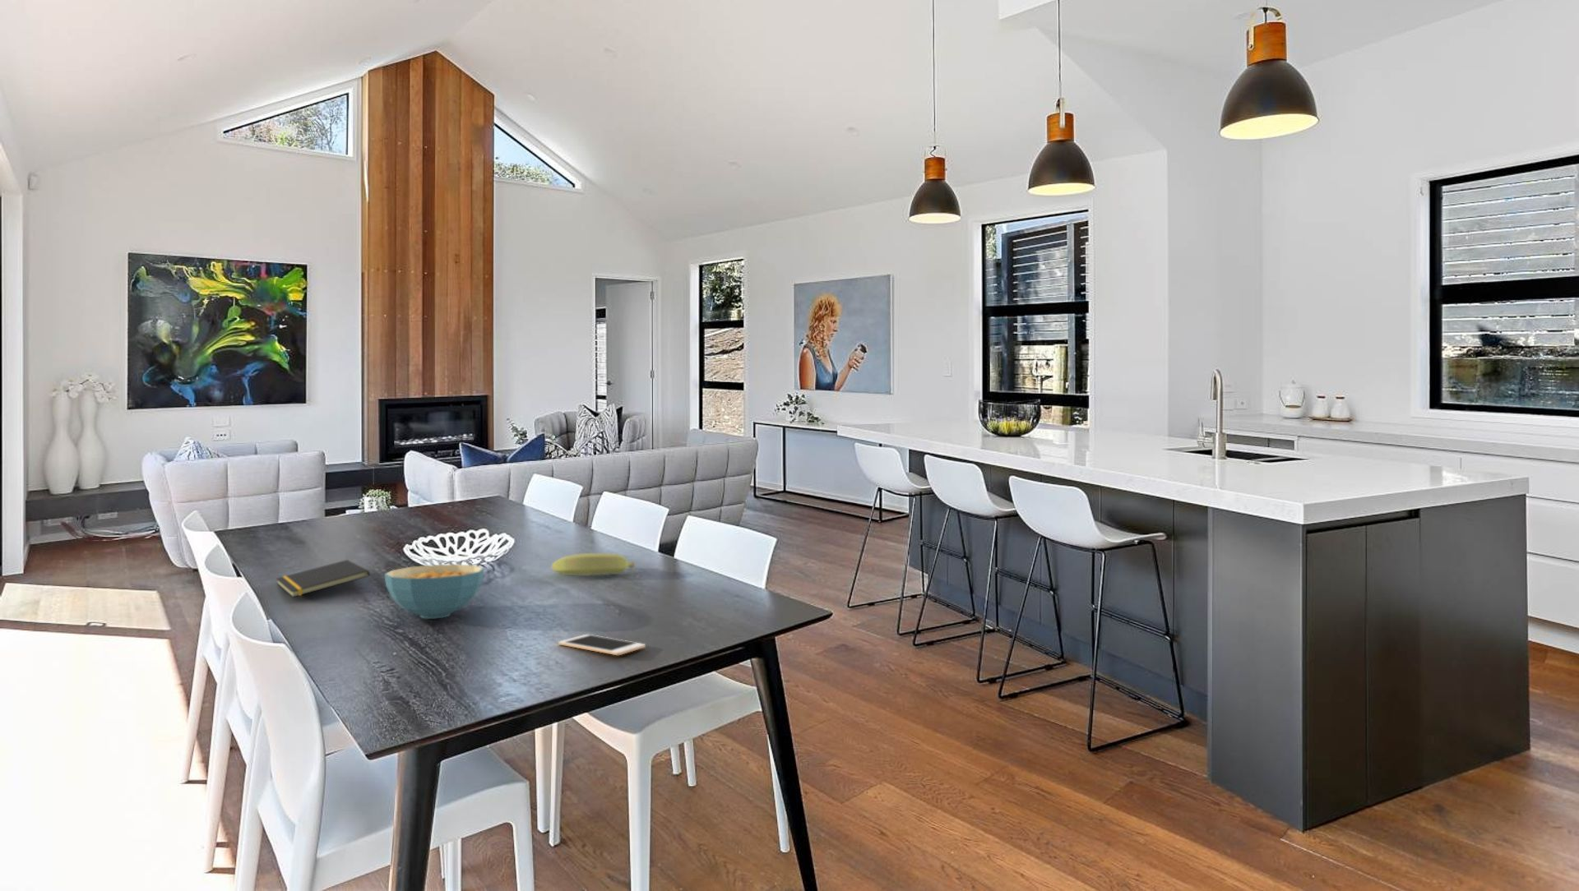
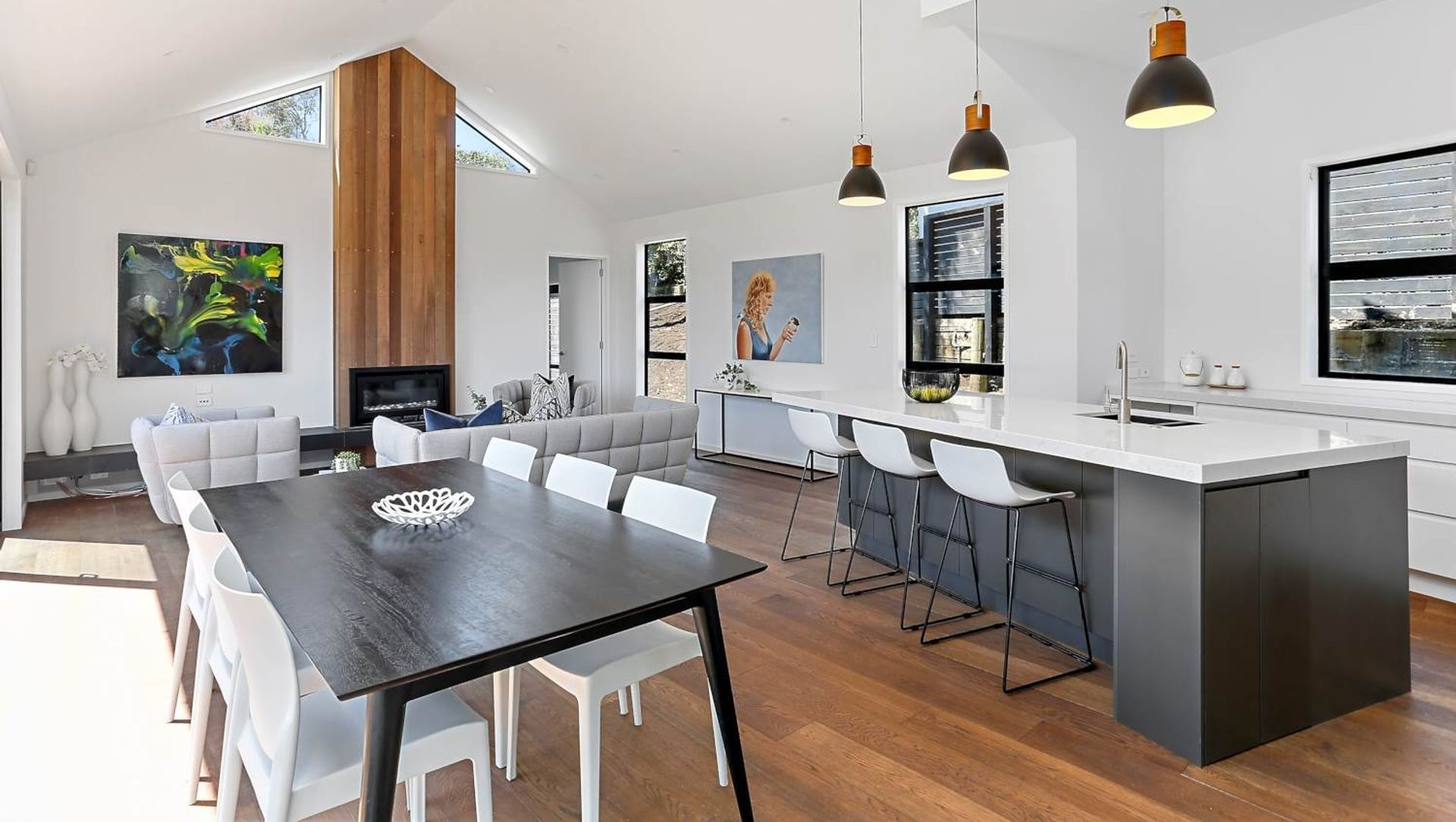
- cereal bowl [383,564,485,620]
- cell phone [557,634,646,656]
- banana [551,553,636,577]
- notepad [275,559,370,597]
